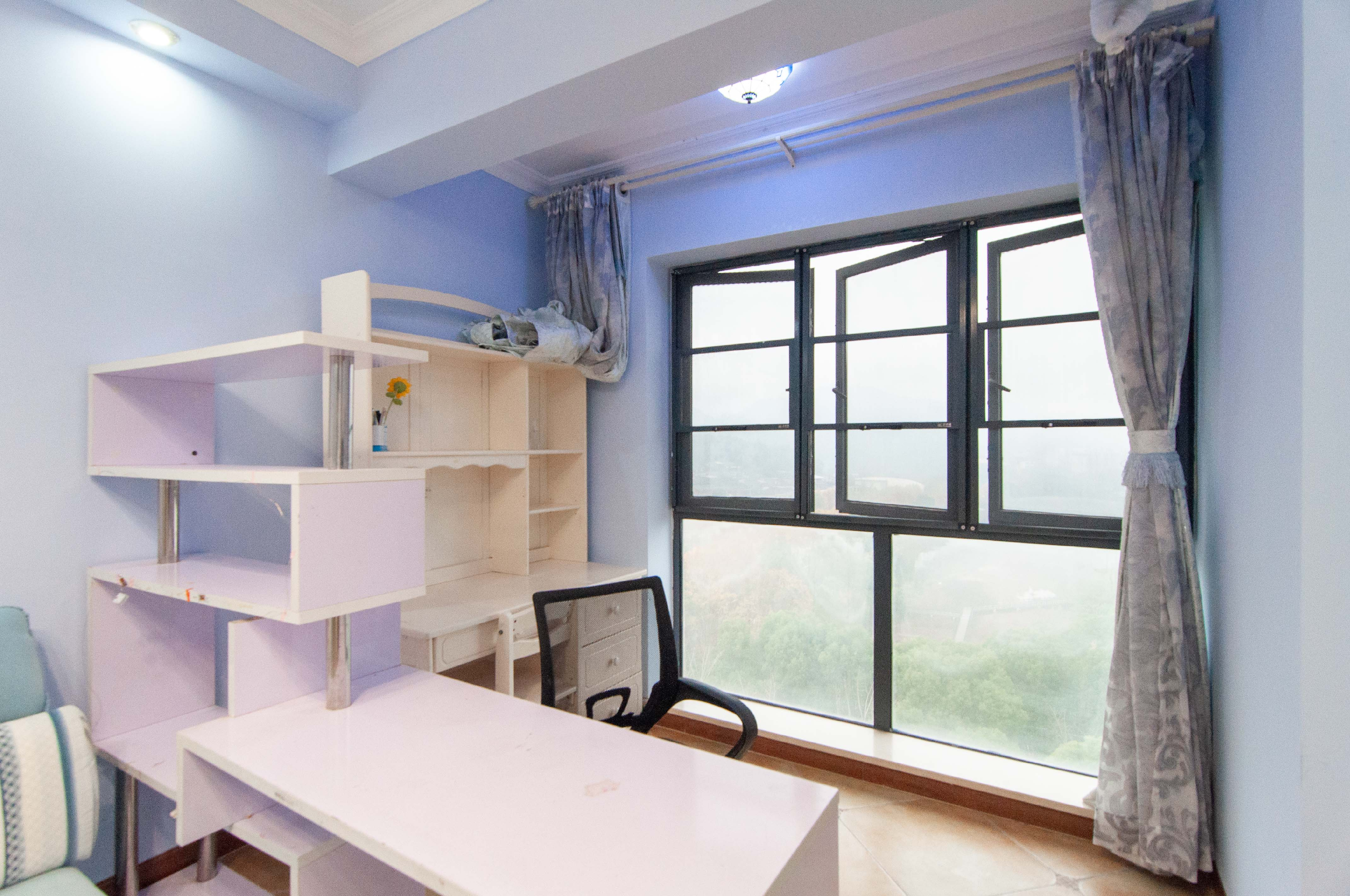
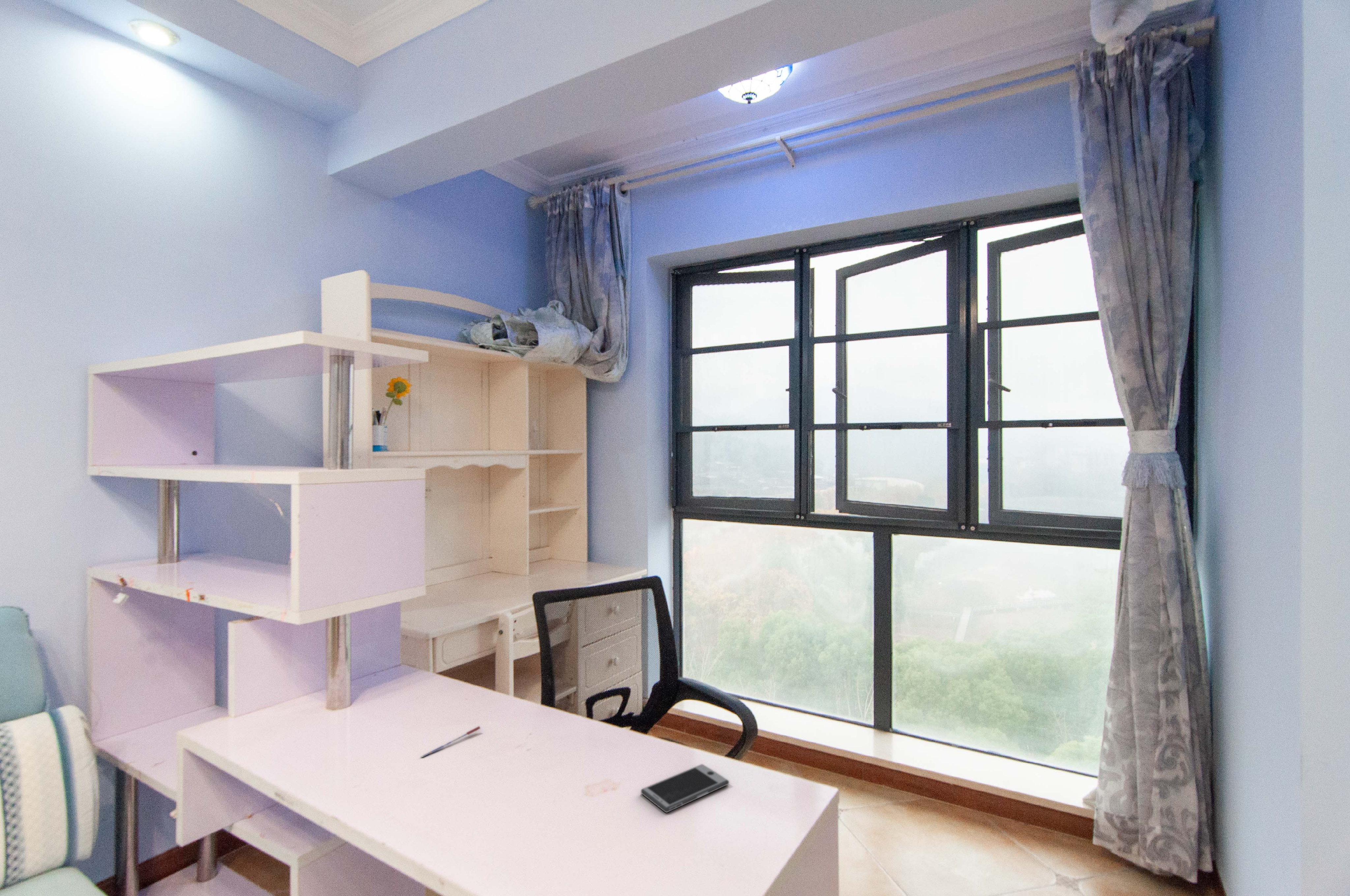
+ pen [420,726,481,759]
+ smartphone [640,764,729,813]
